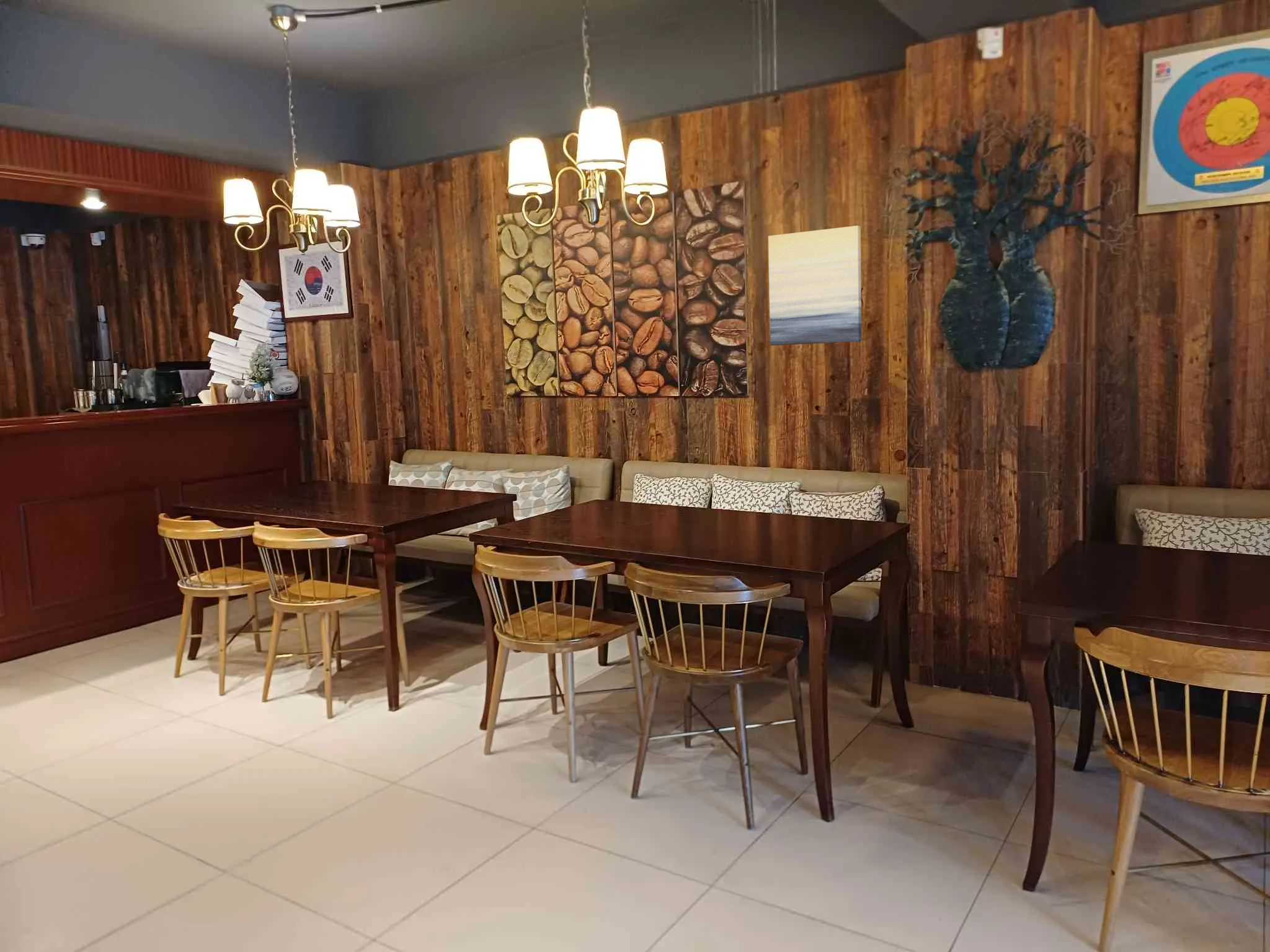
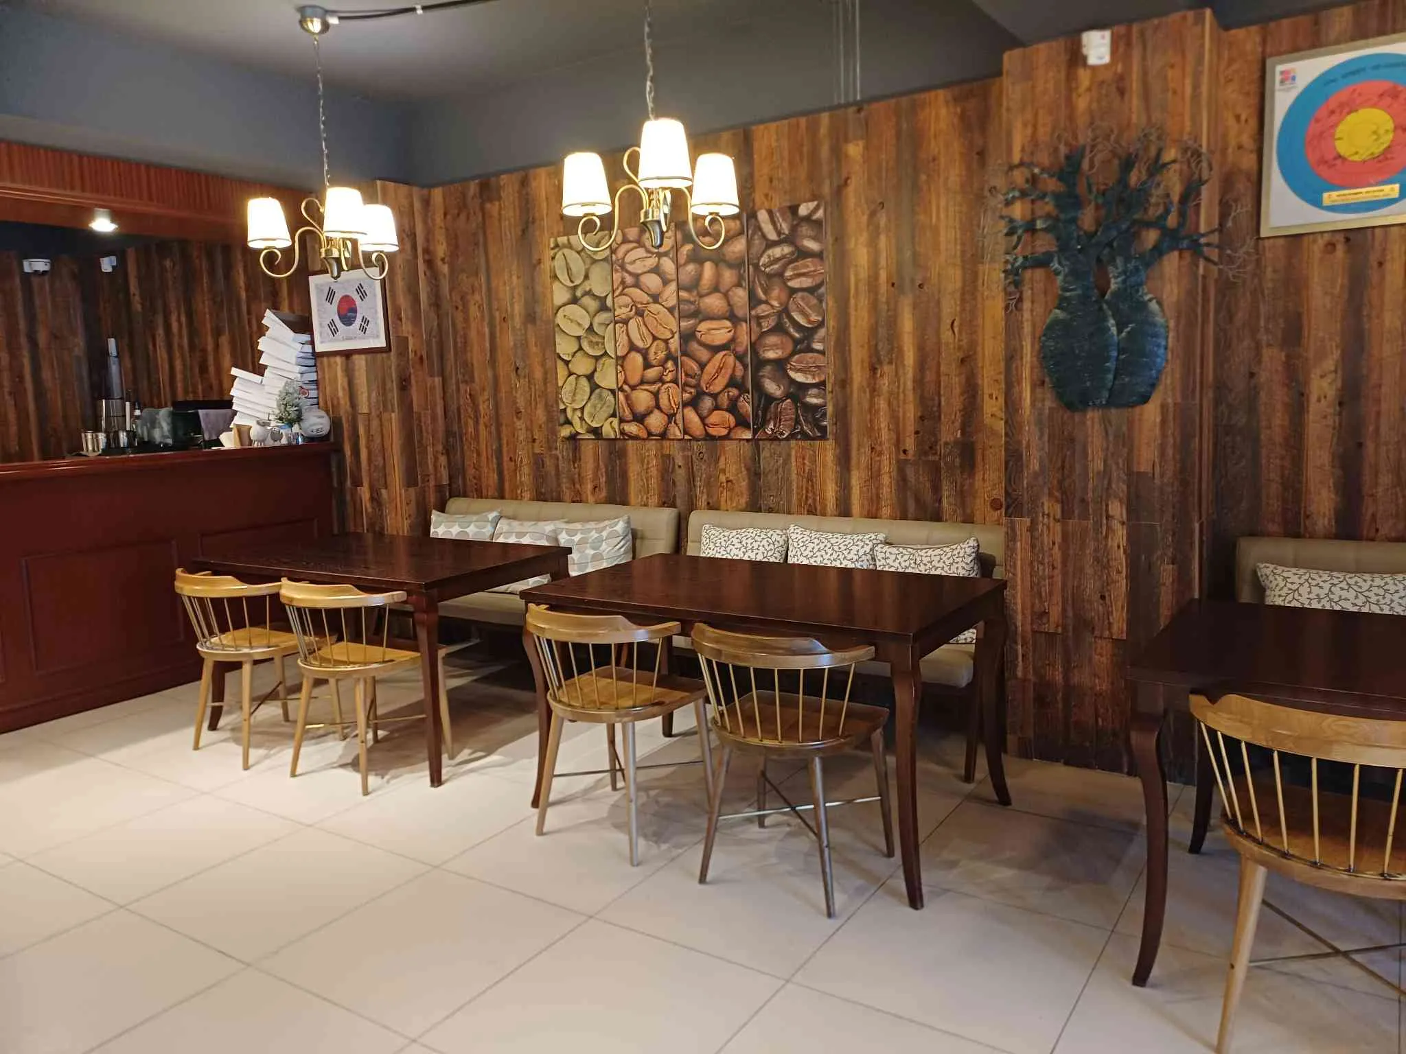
- wall art [768,225,862,346]
